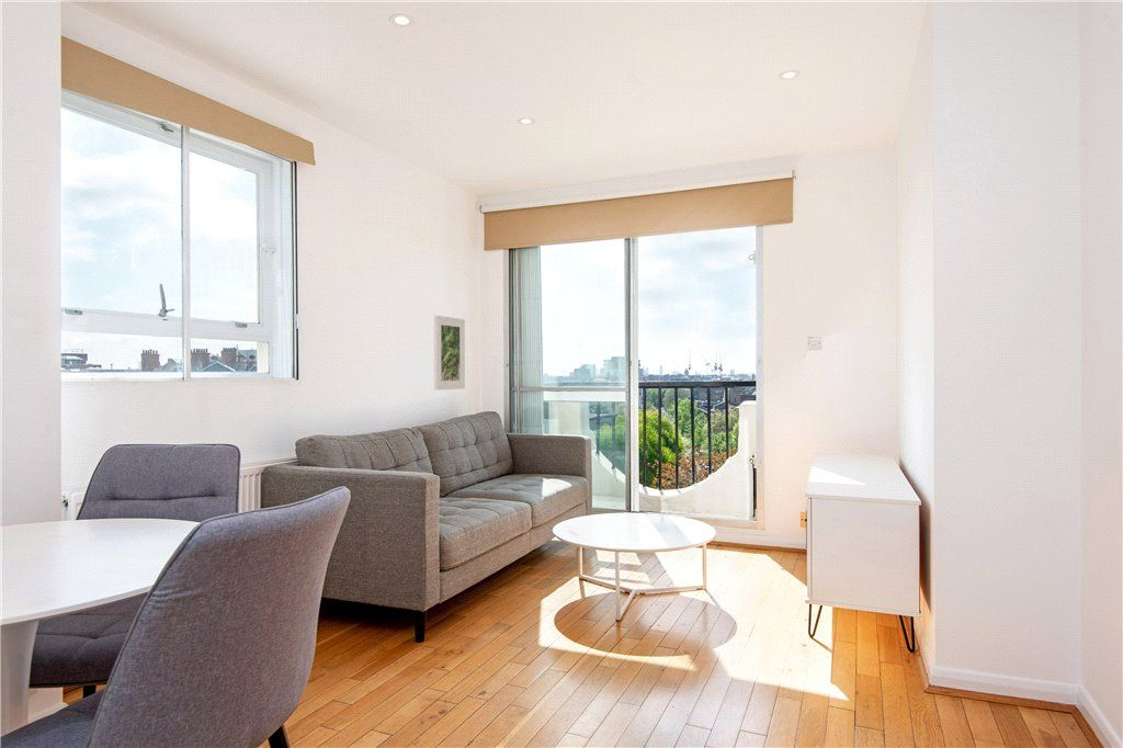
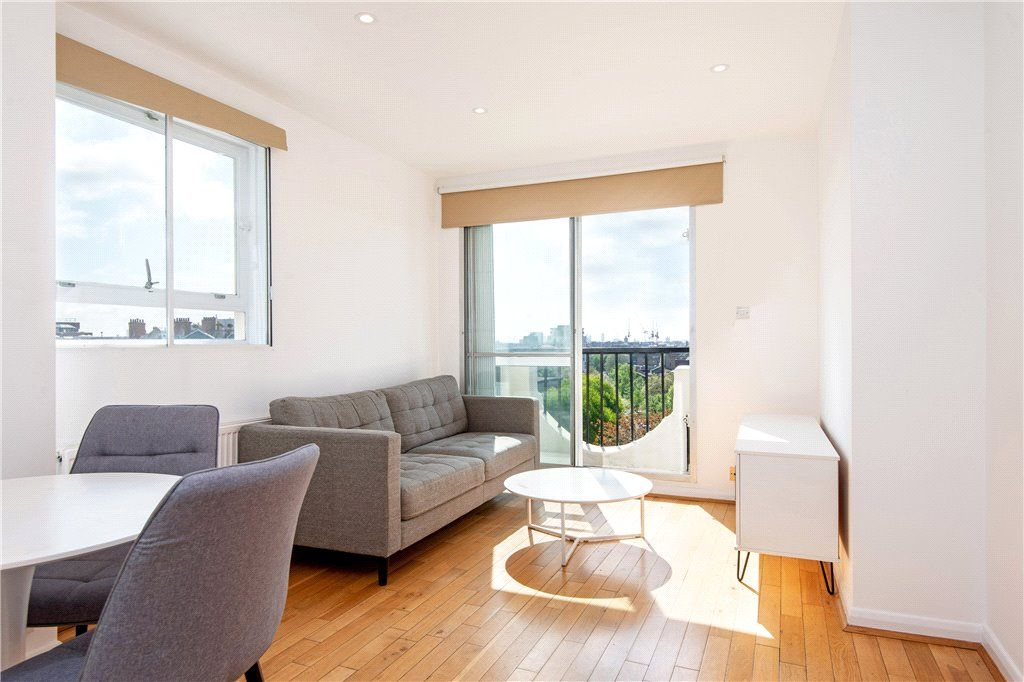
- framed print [433,314,466,392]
